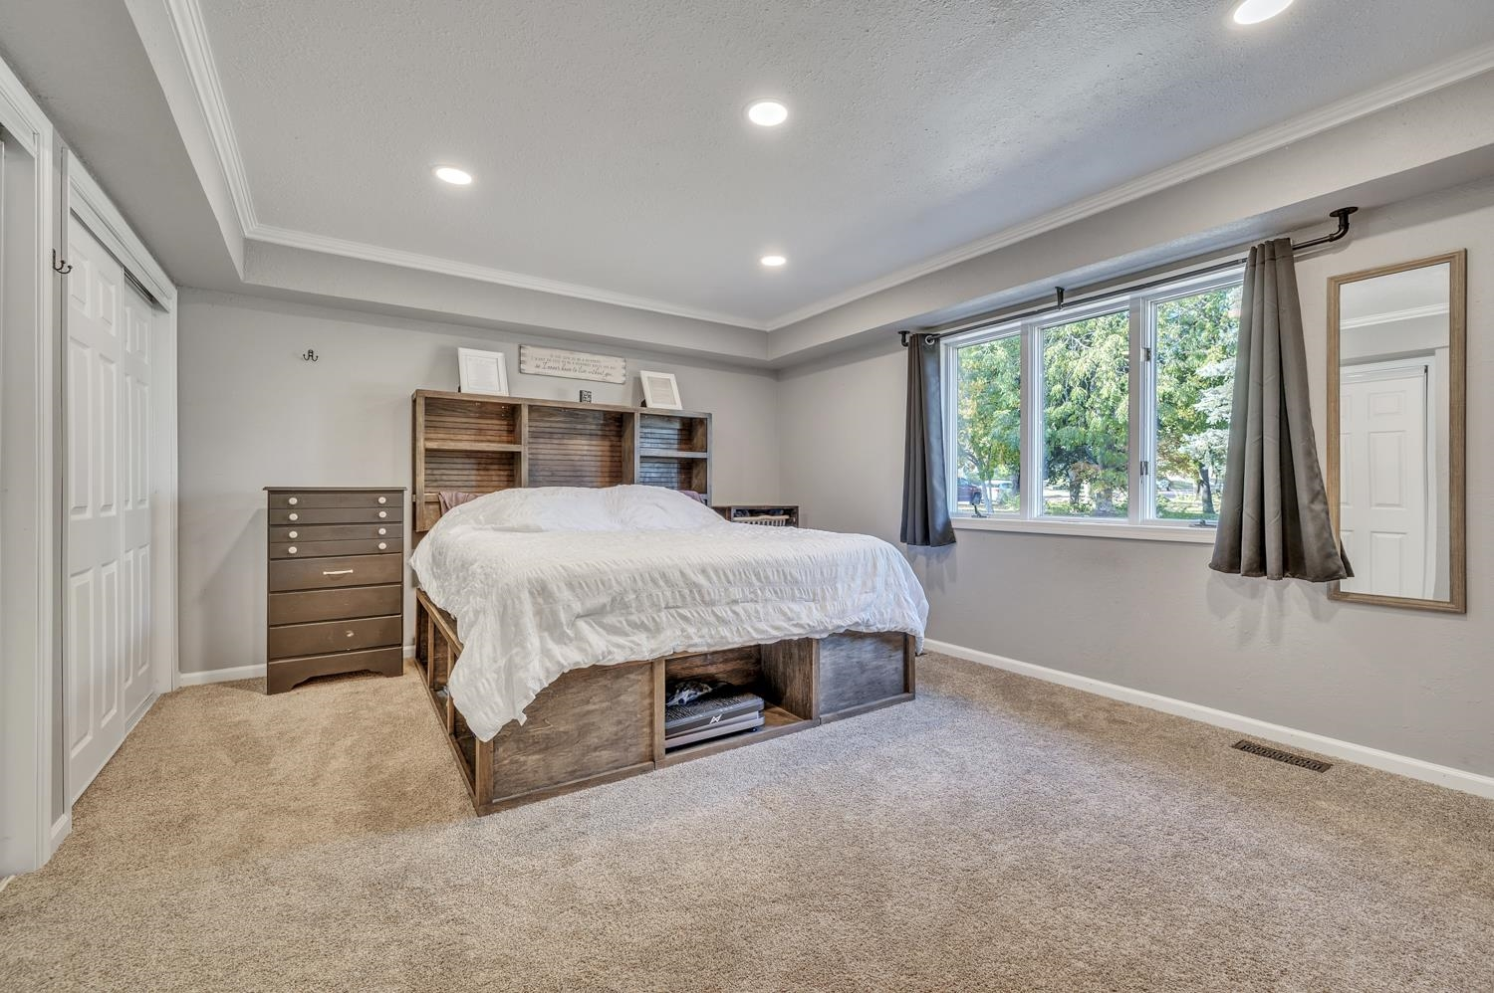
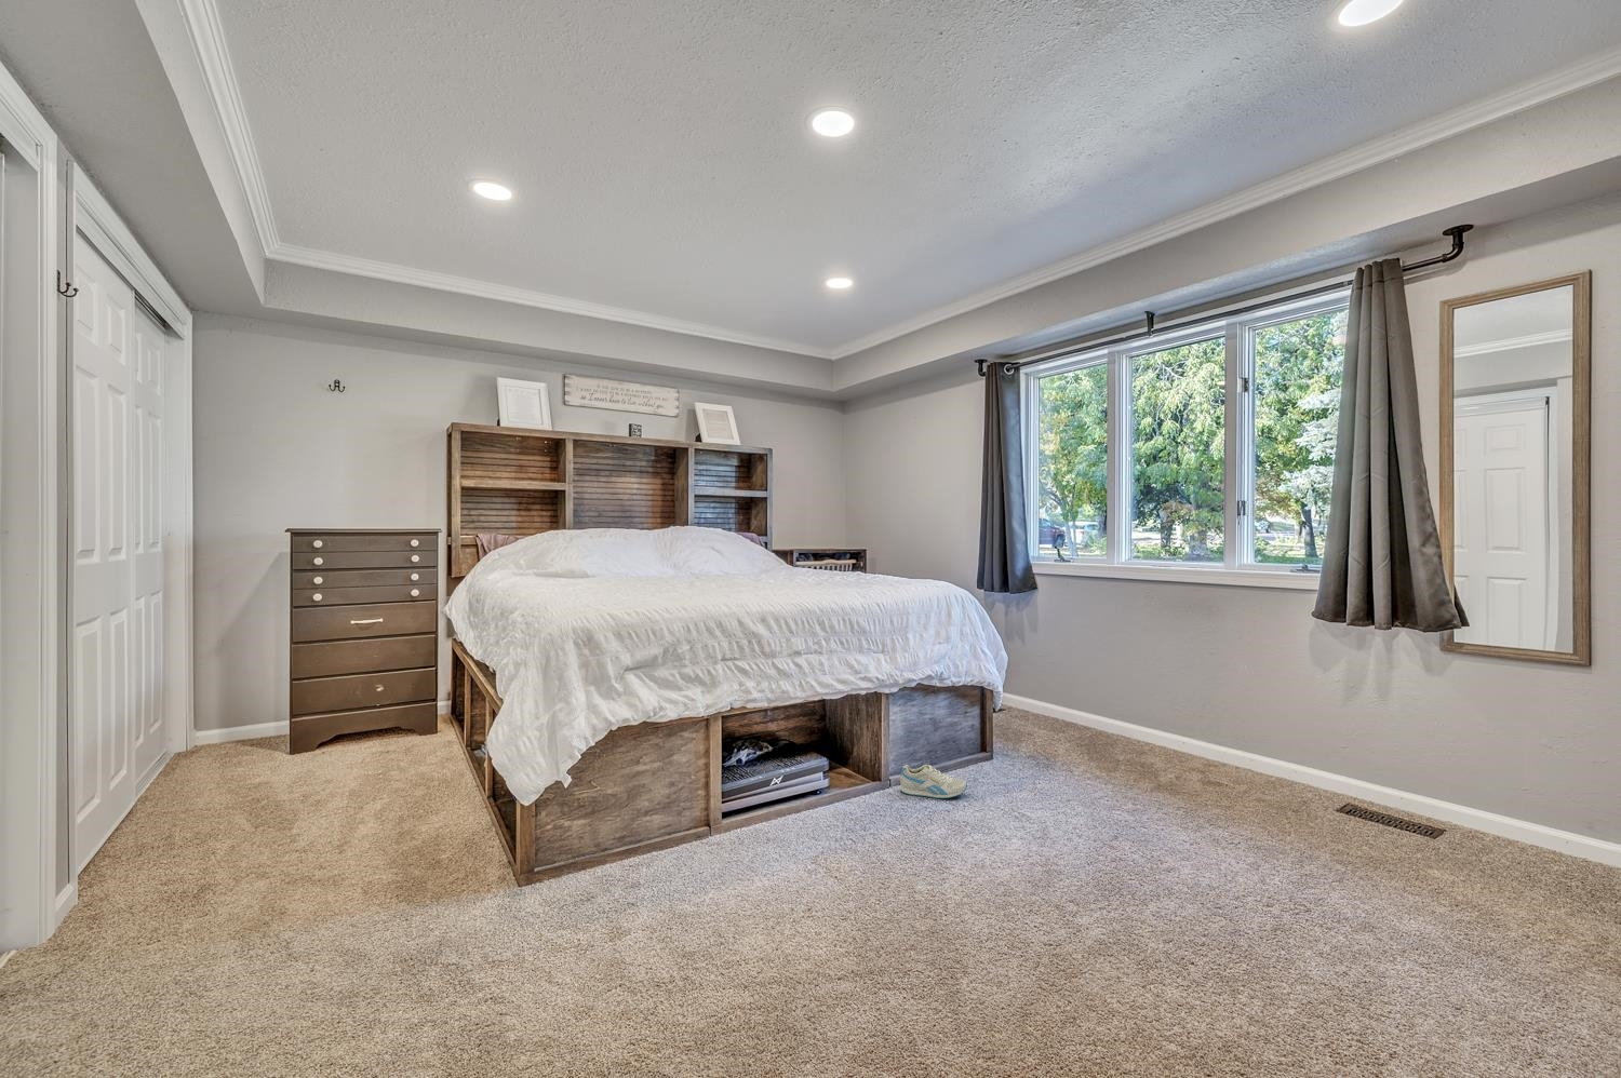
+ sneaker [899,764,969,799]
